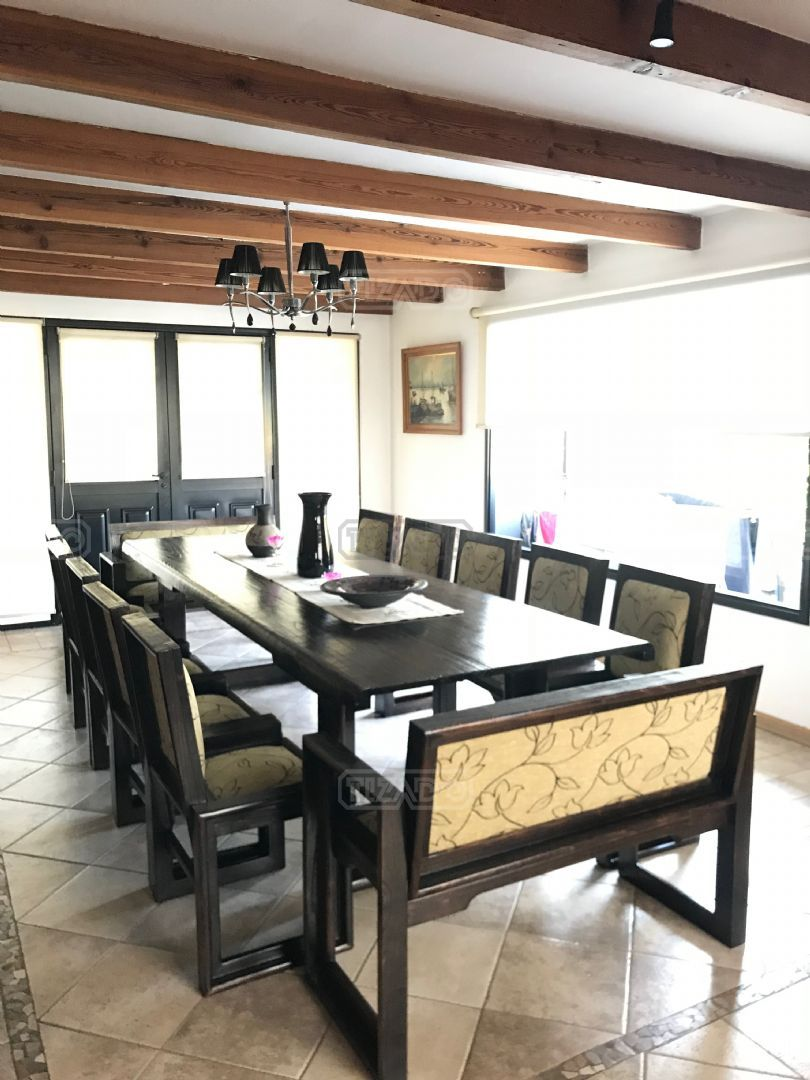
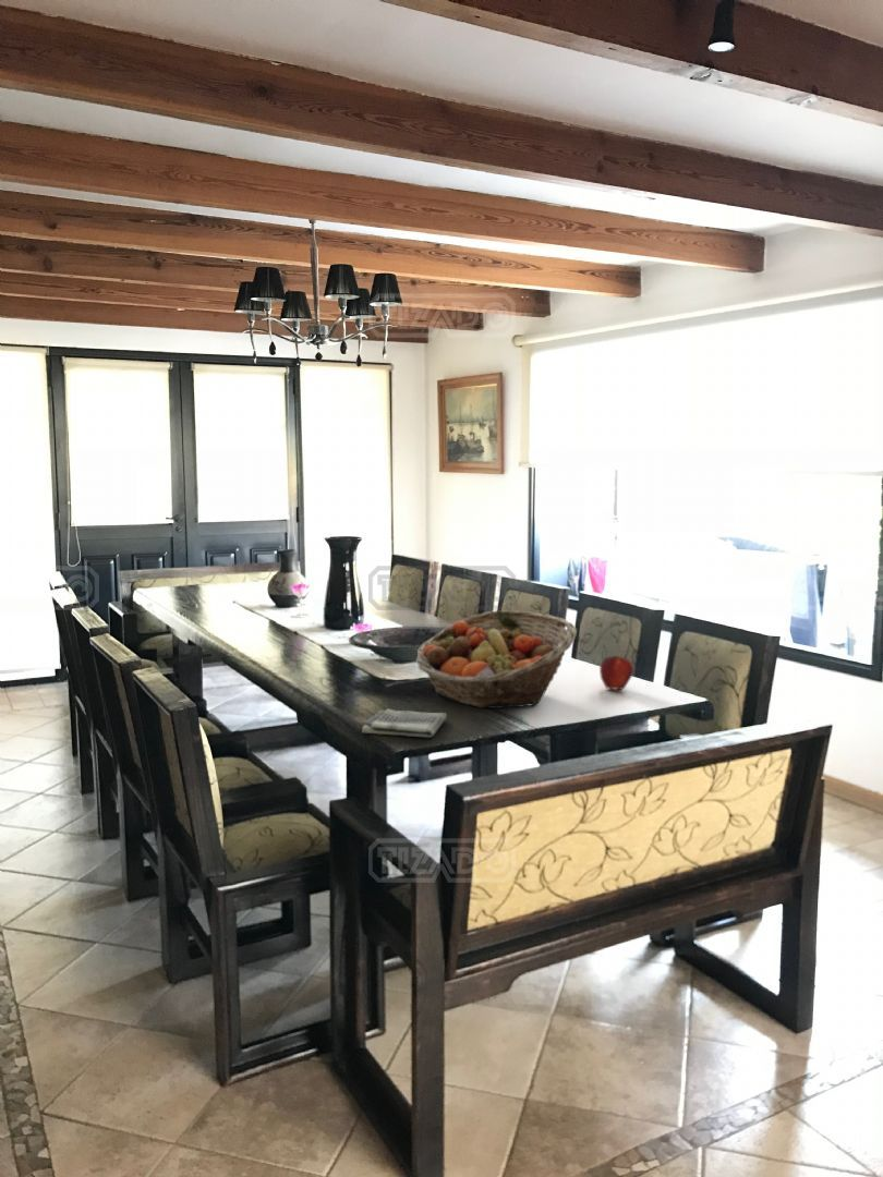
+ fruit basket [414,609,578,708]
+ apple [598,655,634,691]
+ dish towel [361,707,448,739]
